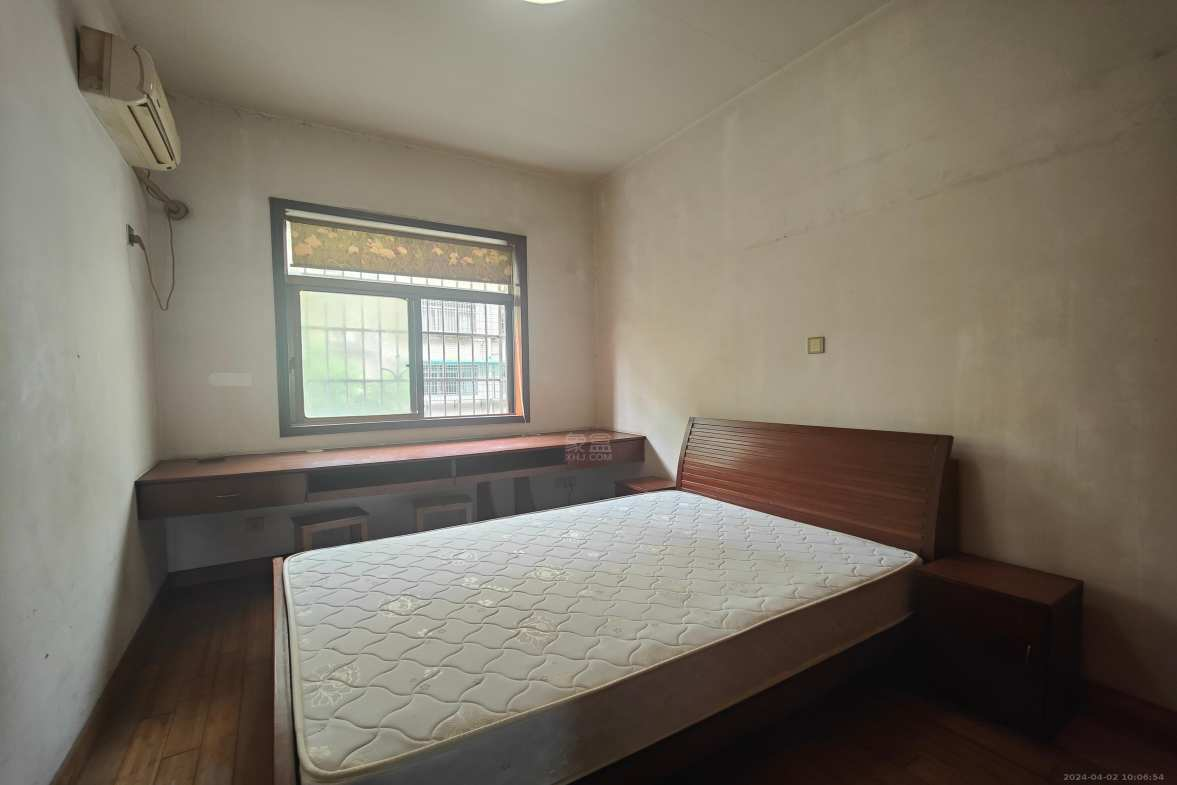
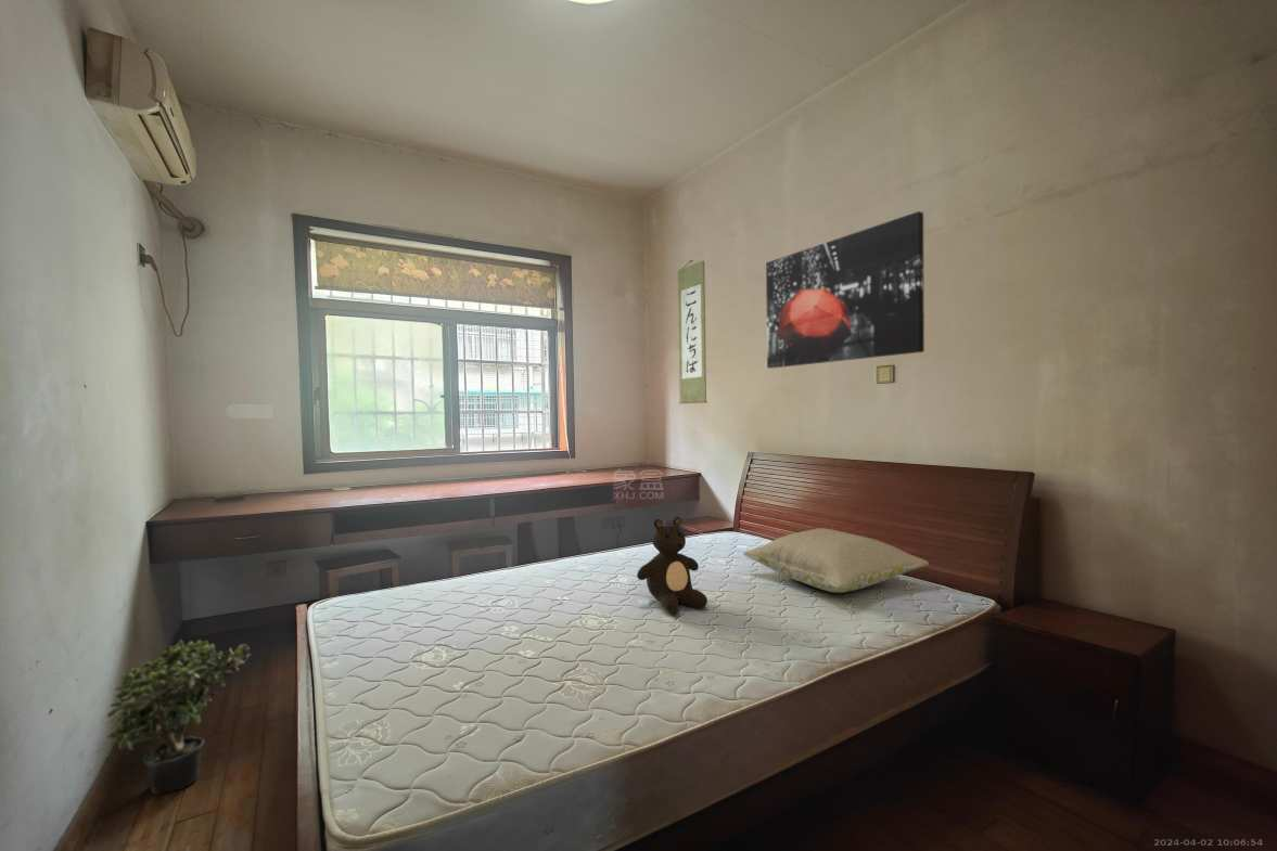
+ teddy bear [636,516,708,615]
+ pillow [742,527,930,594]
+ potted plant [104,639,252,796]
+ wall scroll [677,259,708,404]
+ wall art [765,210,925,370]
